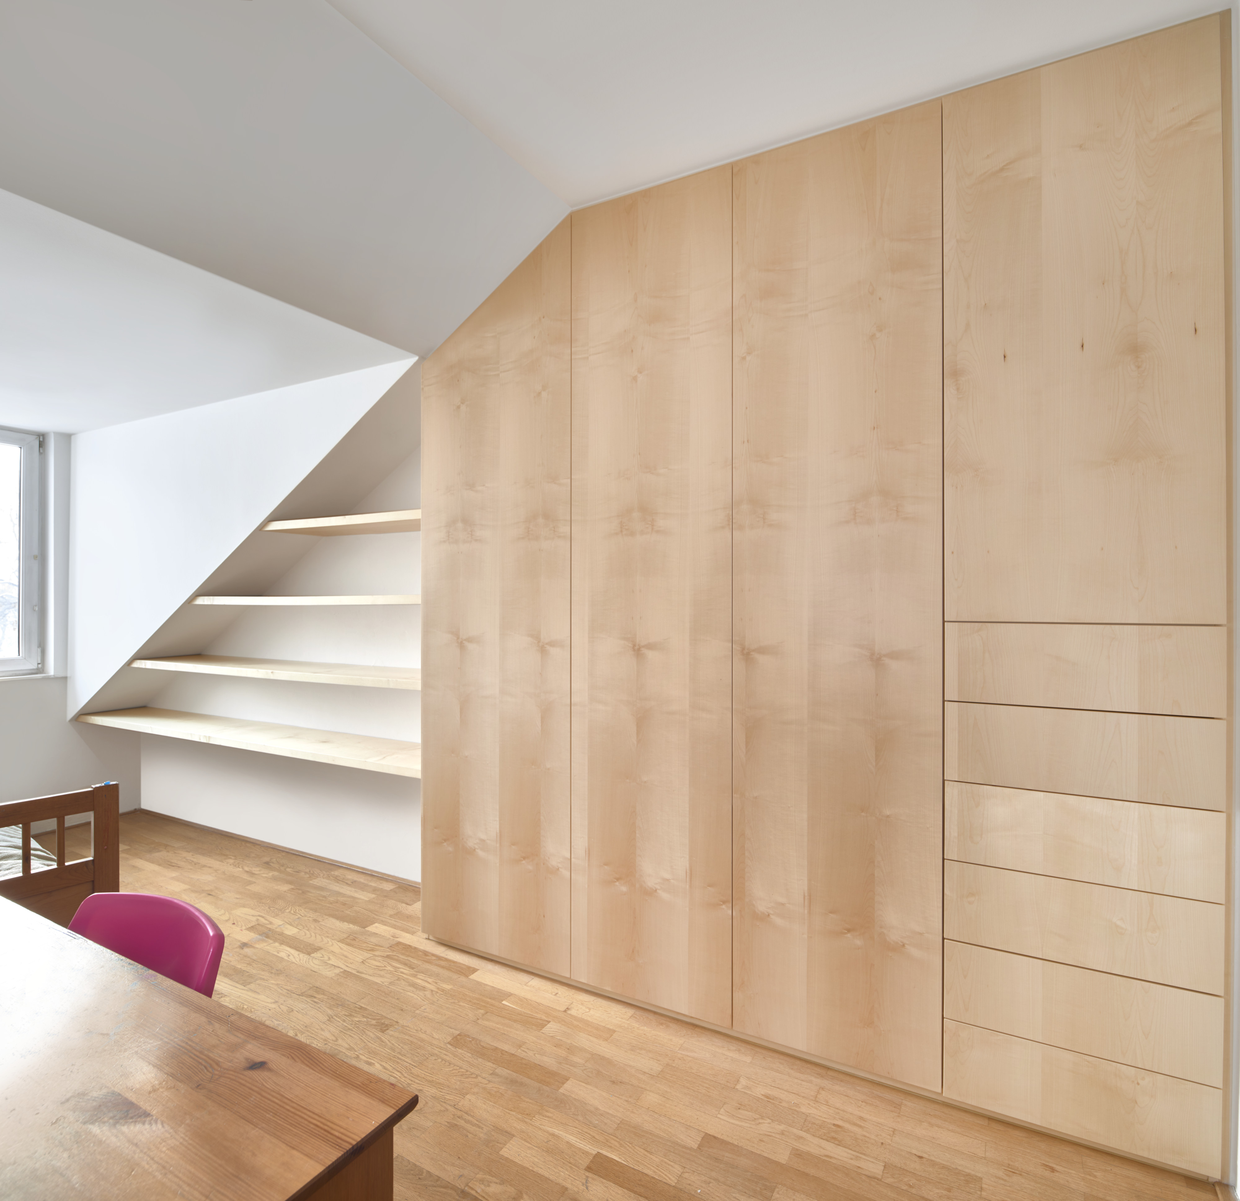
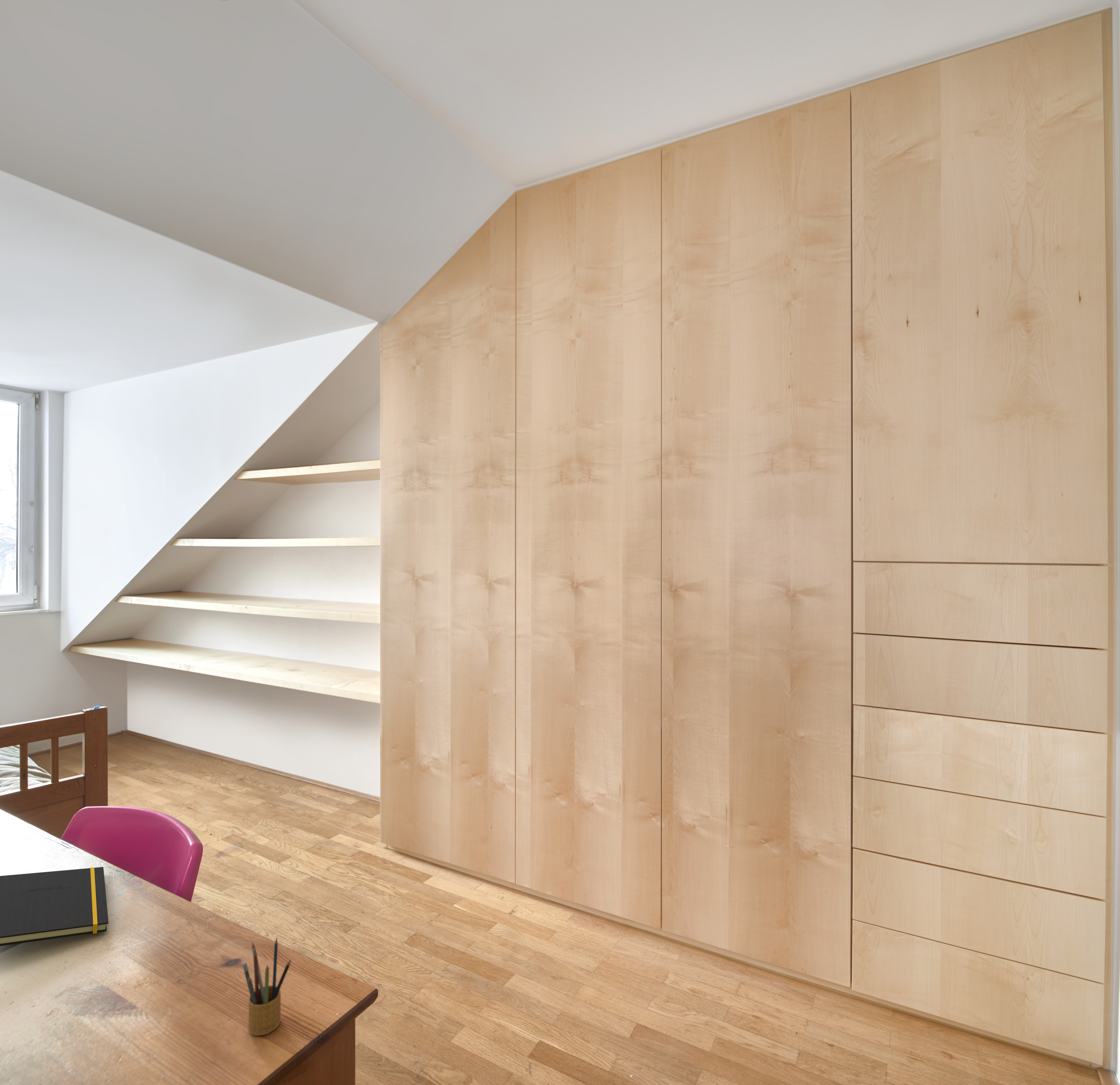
+ notepad [0,867,109,946]
+ pencil box [242,937,291,1036]
